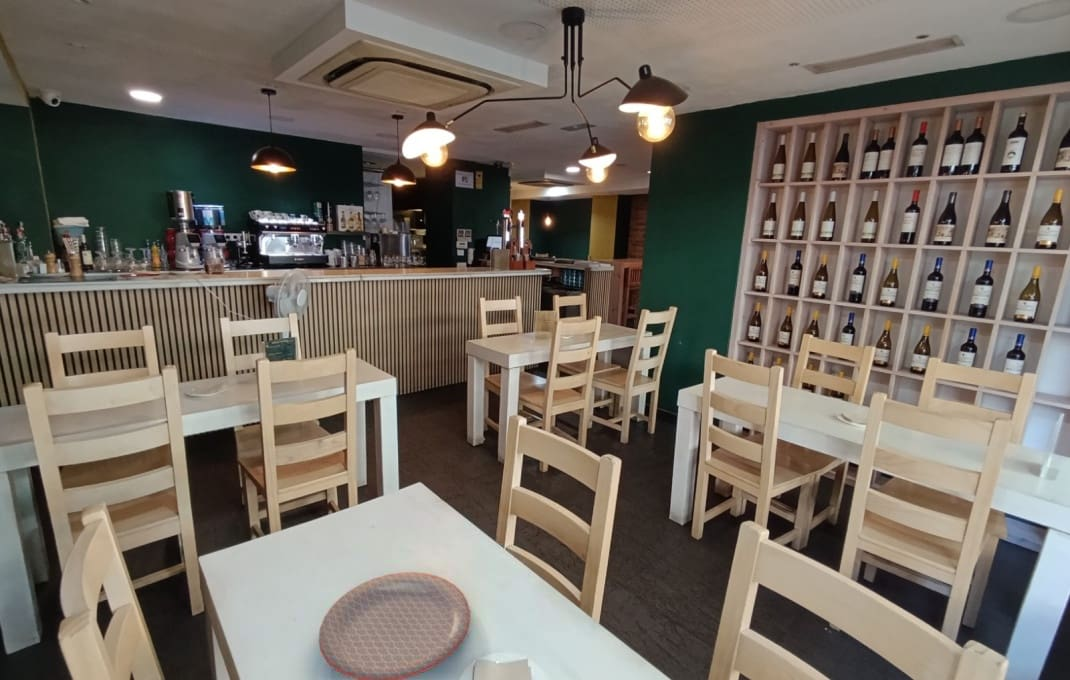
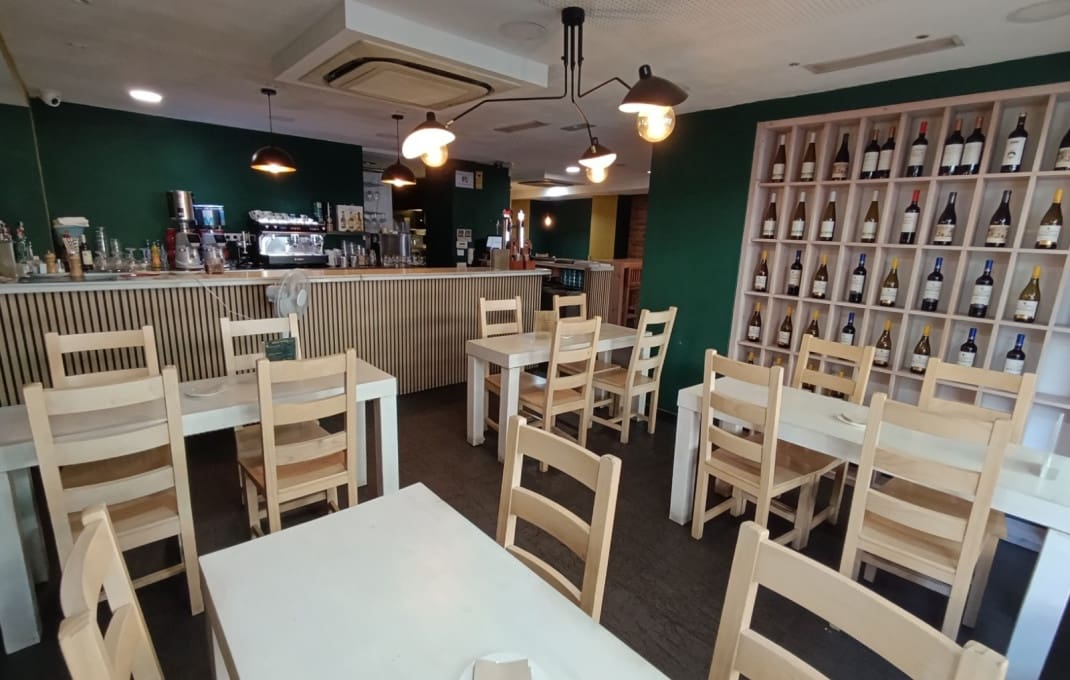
- plate [318,571,471,680]
